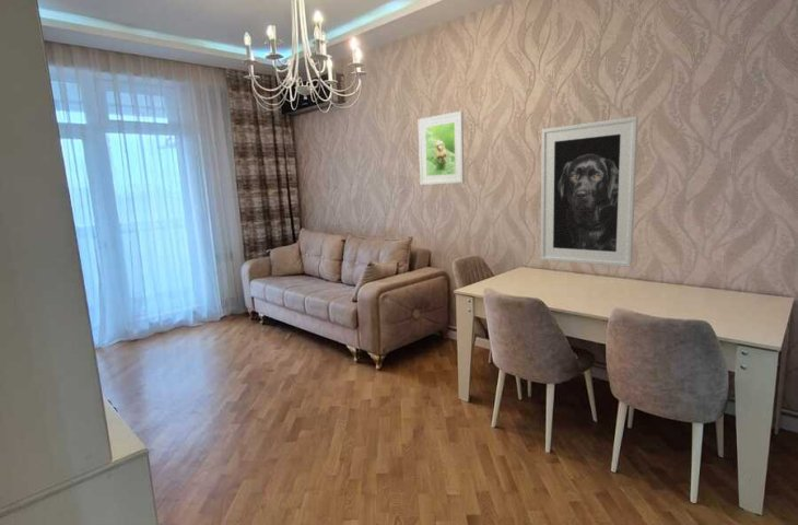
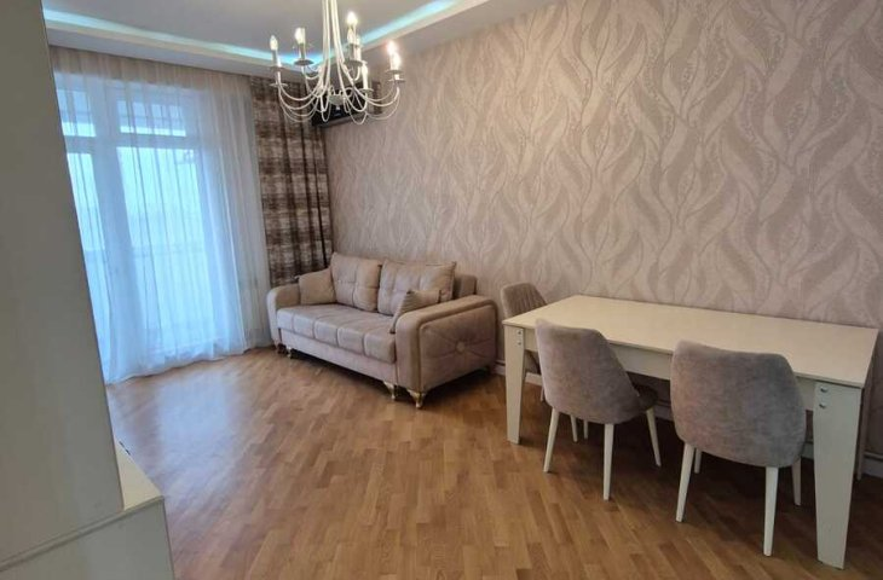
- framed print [540,116,639,268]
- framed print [418,110,466,186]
